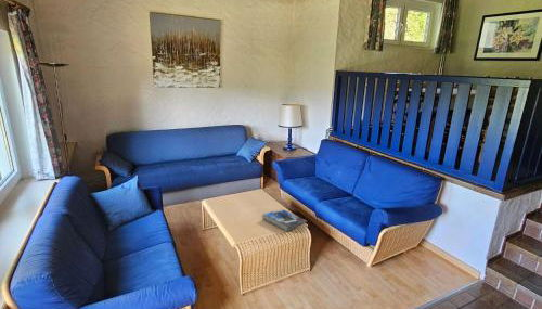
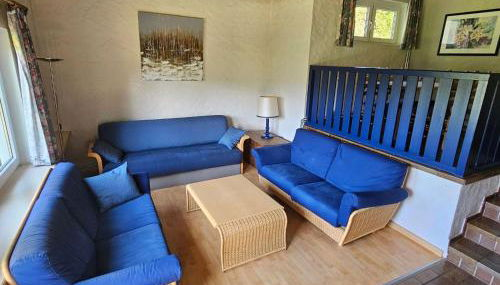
- magazine [261,208,308,233]
